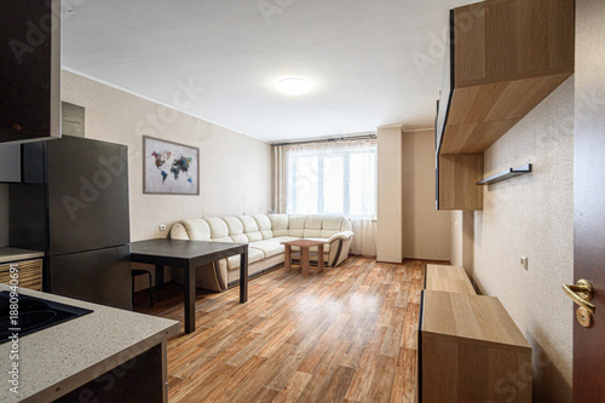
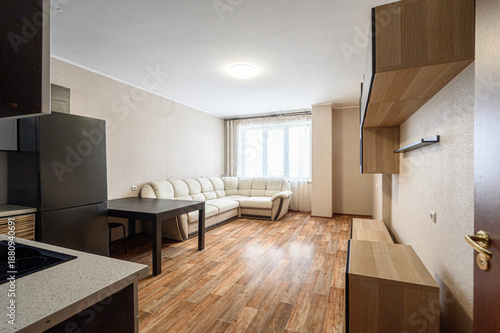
- wall art [142,133,201,197]
- coffee table [278,238,329,277]
